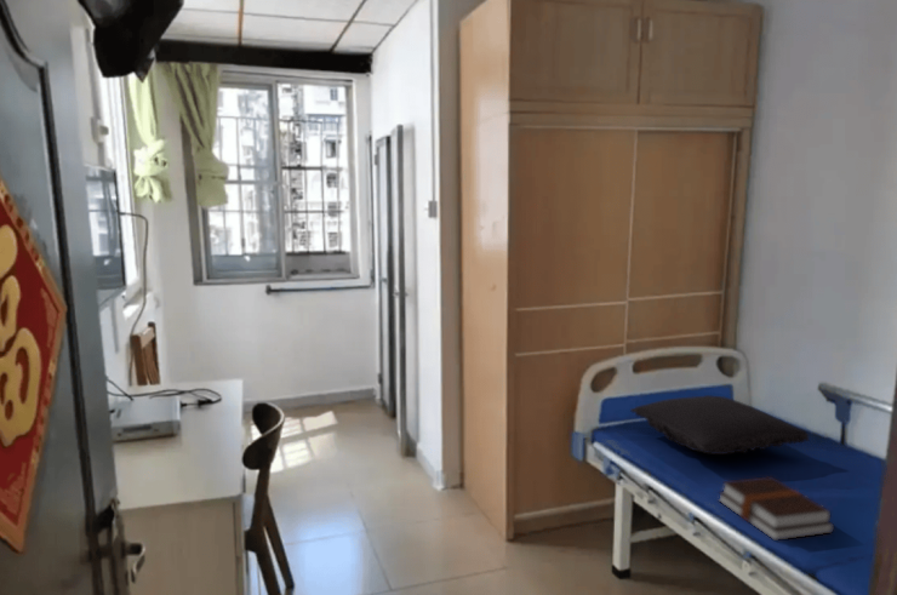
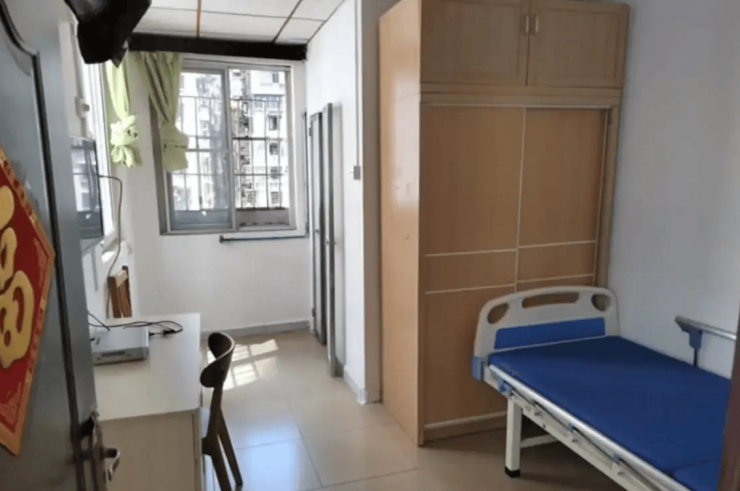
- hardback book [716,475,835,542]
- pillow [629,394,811,456]
